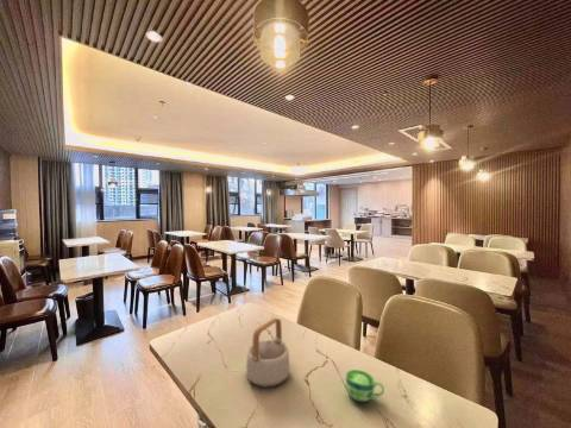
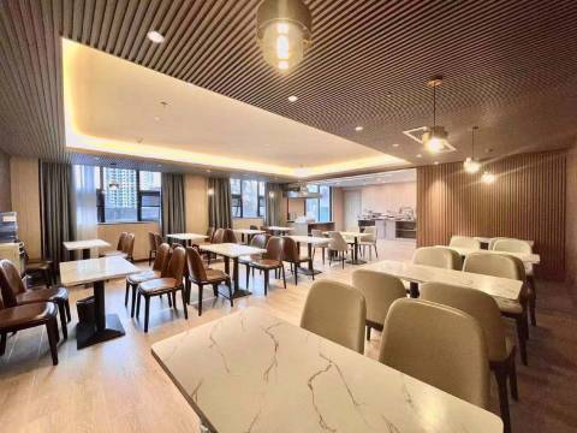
- cup [345,369,385,403]
- teapot [245,316,291,389]
